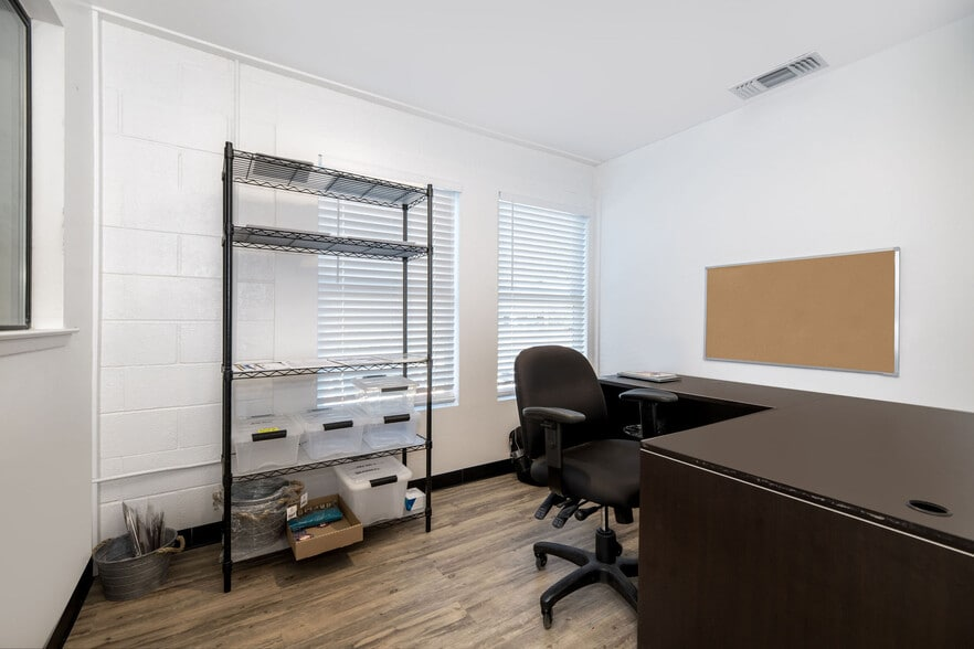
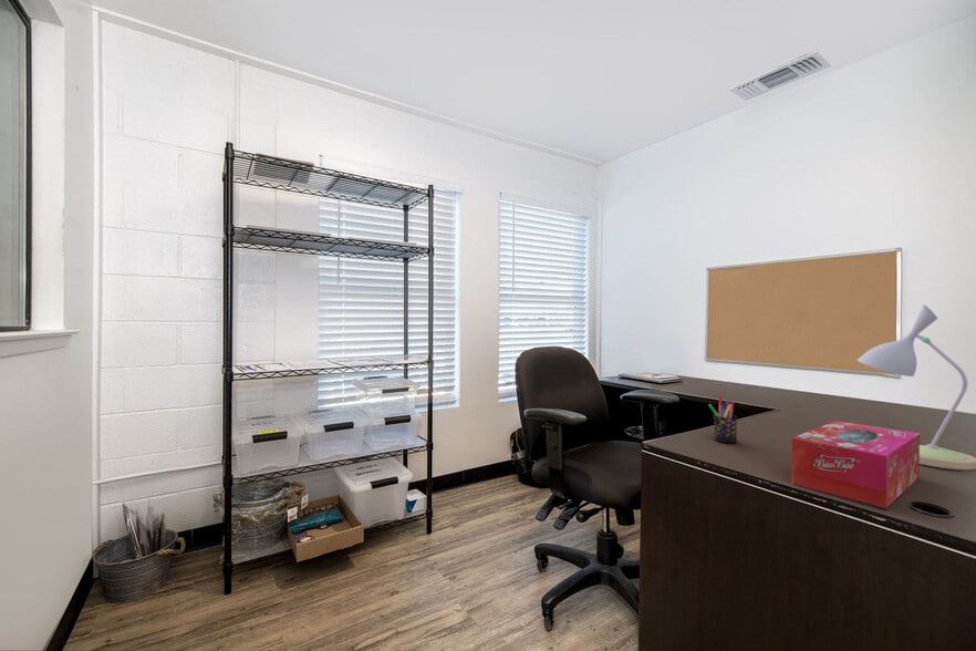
+ desk lamp [856,303,976,471]
+ tissue box [791,420,921,509]
+ pen holder [708,395,738,444]
